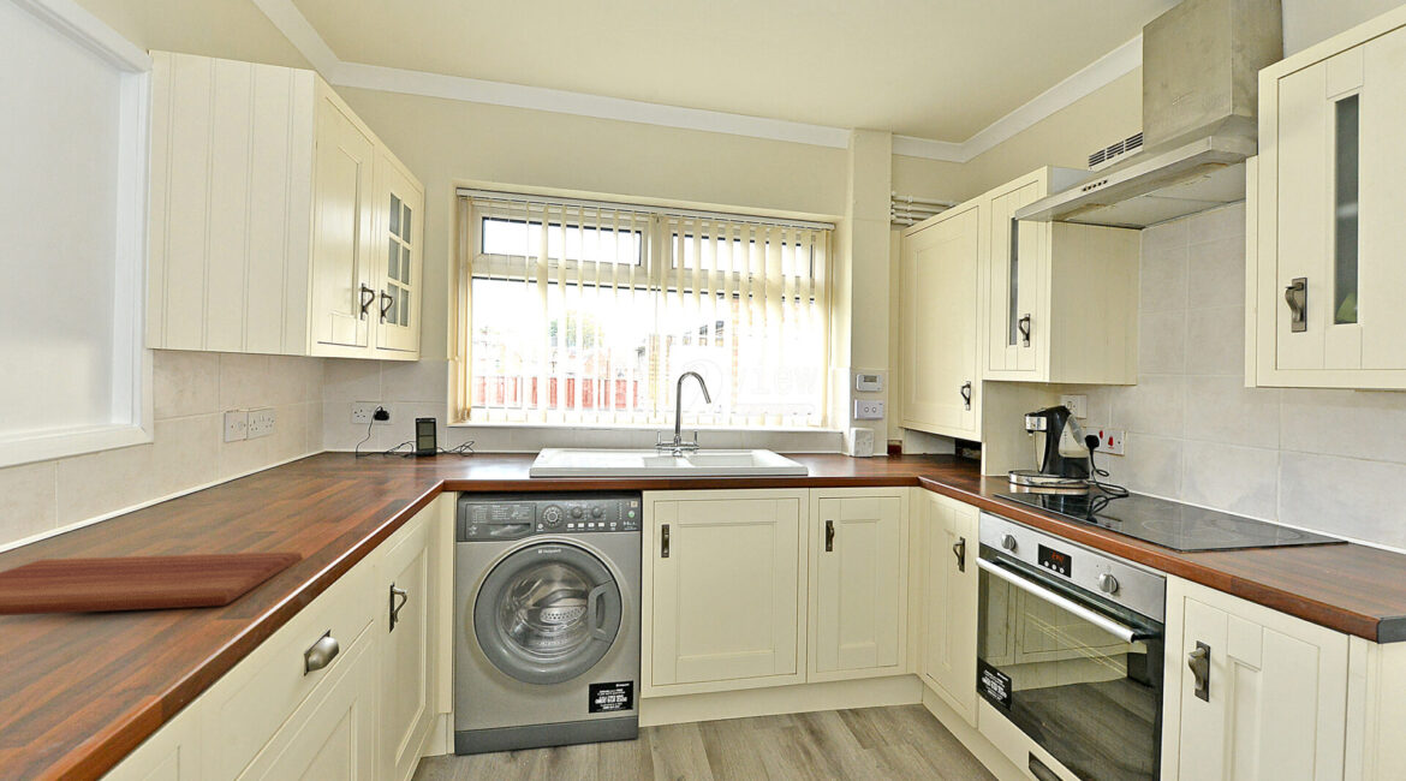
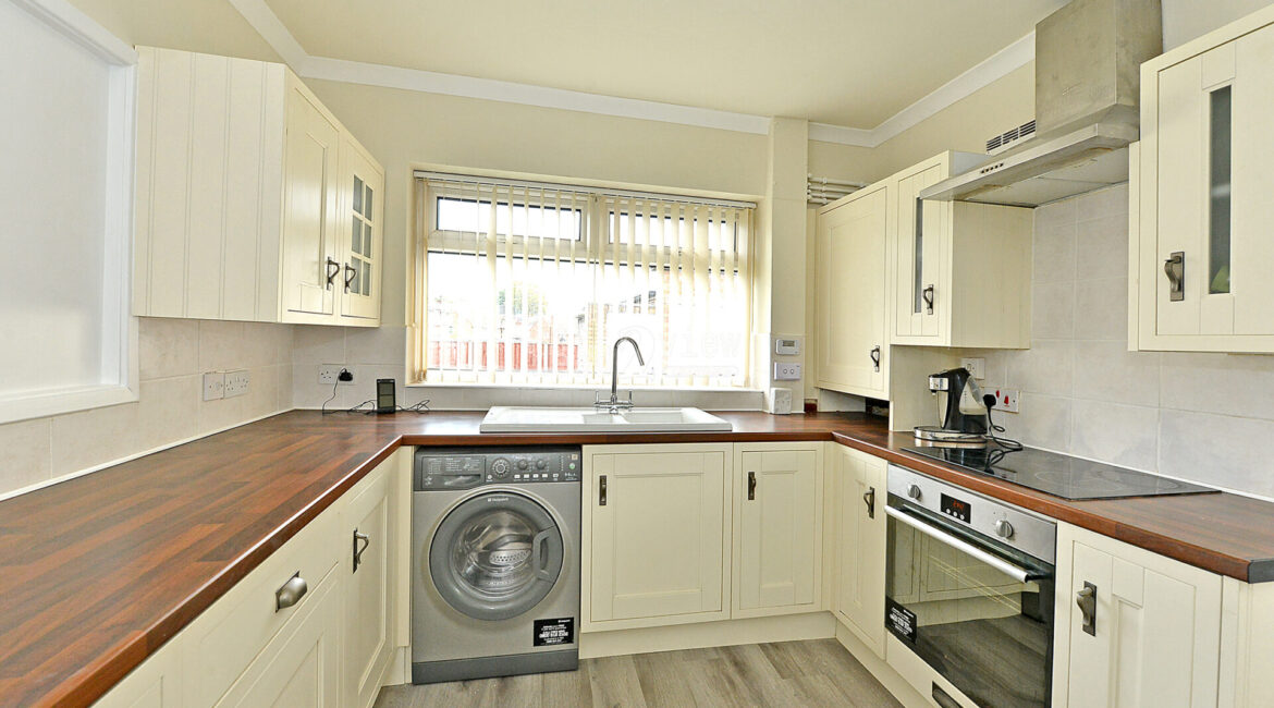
- cutting board [0,550,303,616]
